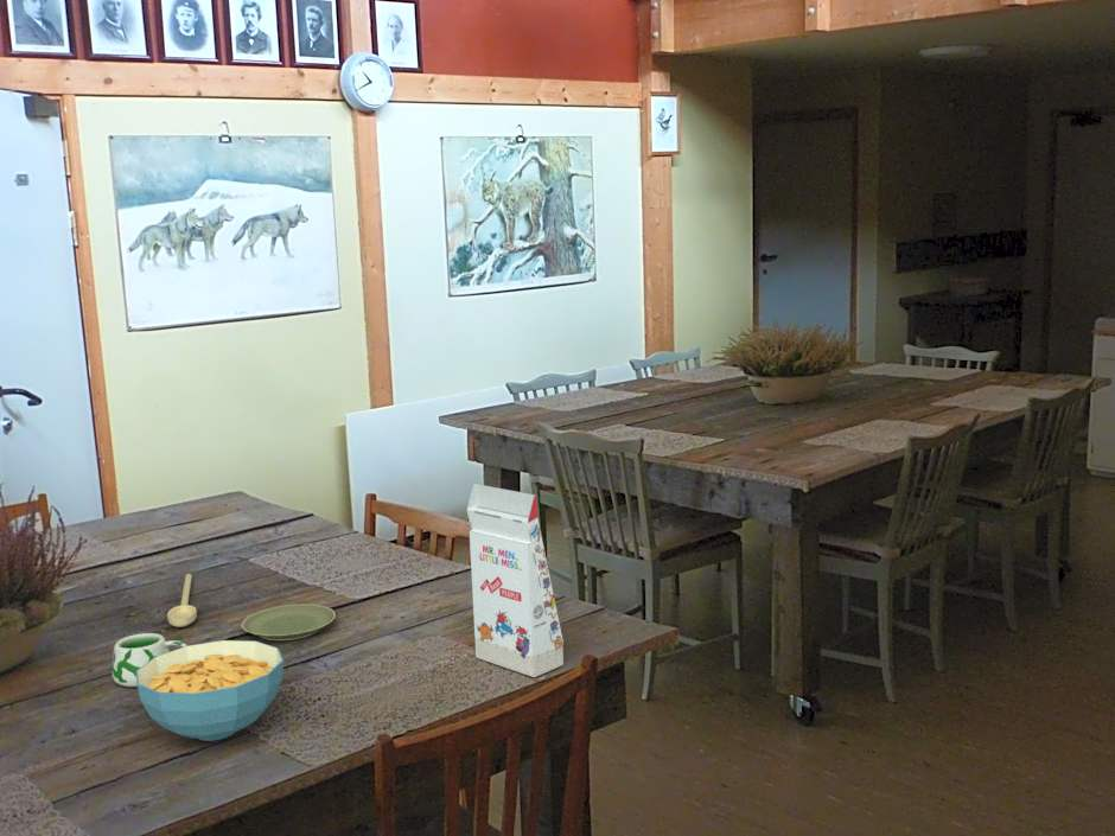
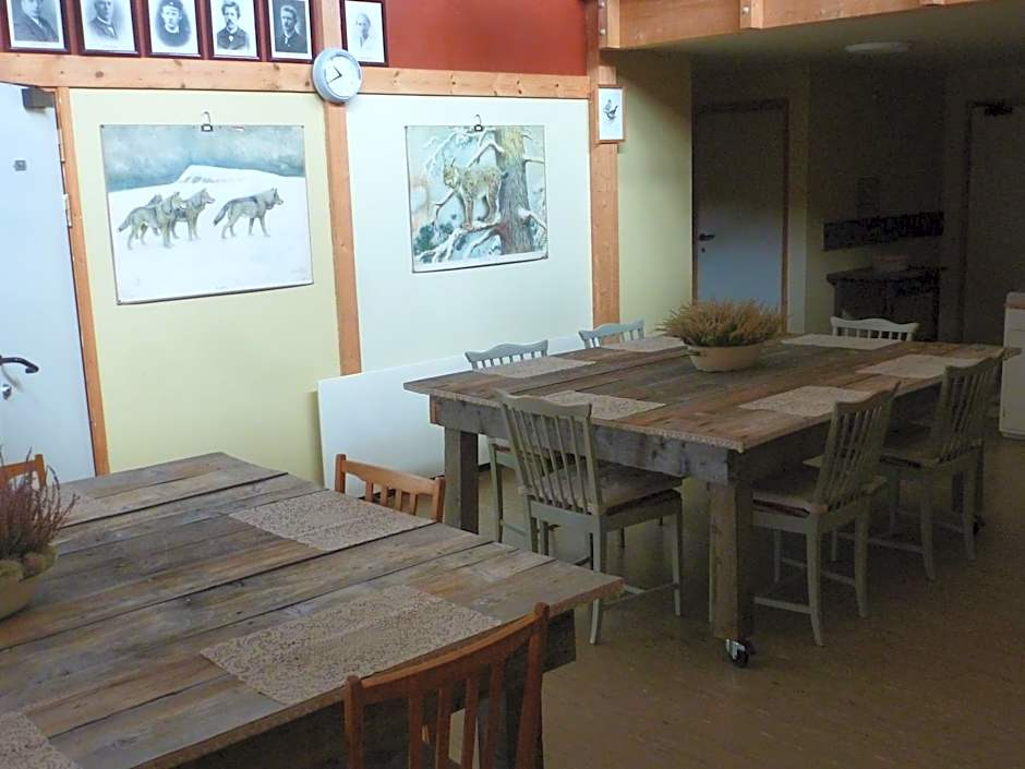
- gift box [466,483,565,678]
- spoon [166,573,198,628]
- cereal bowl [136,639,285,742]
- plate [241,604,337,642]
- mug [110,632,189,688]
